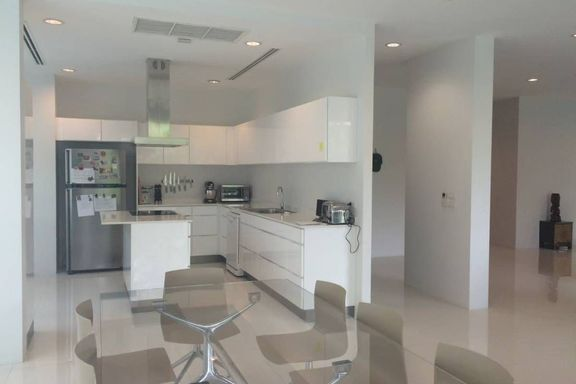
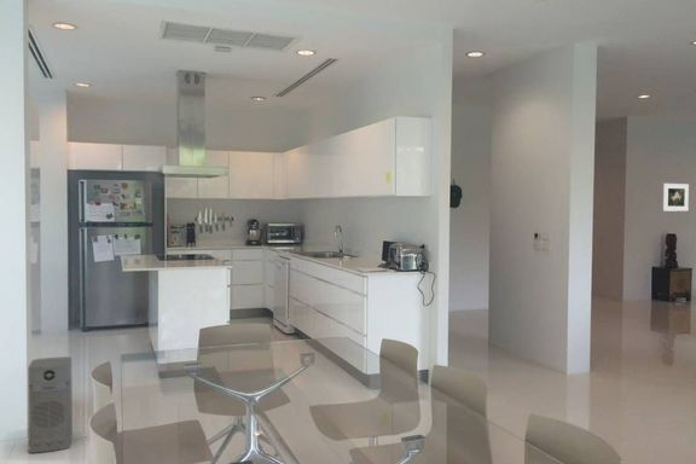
+ air purifier [27,355,74,454]
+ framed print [662,182,690,213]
